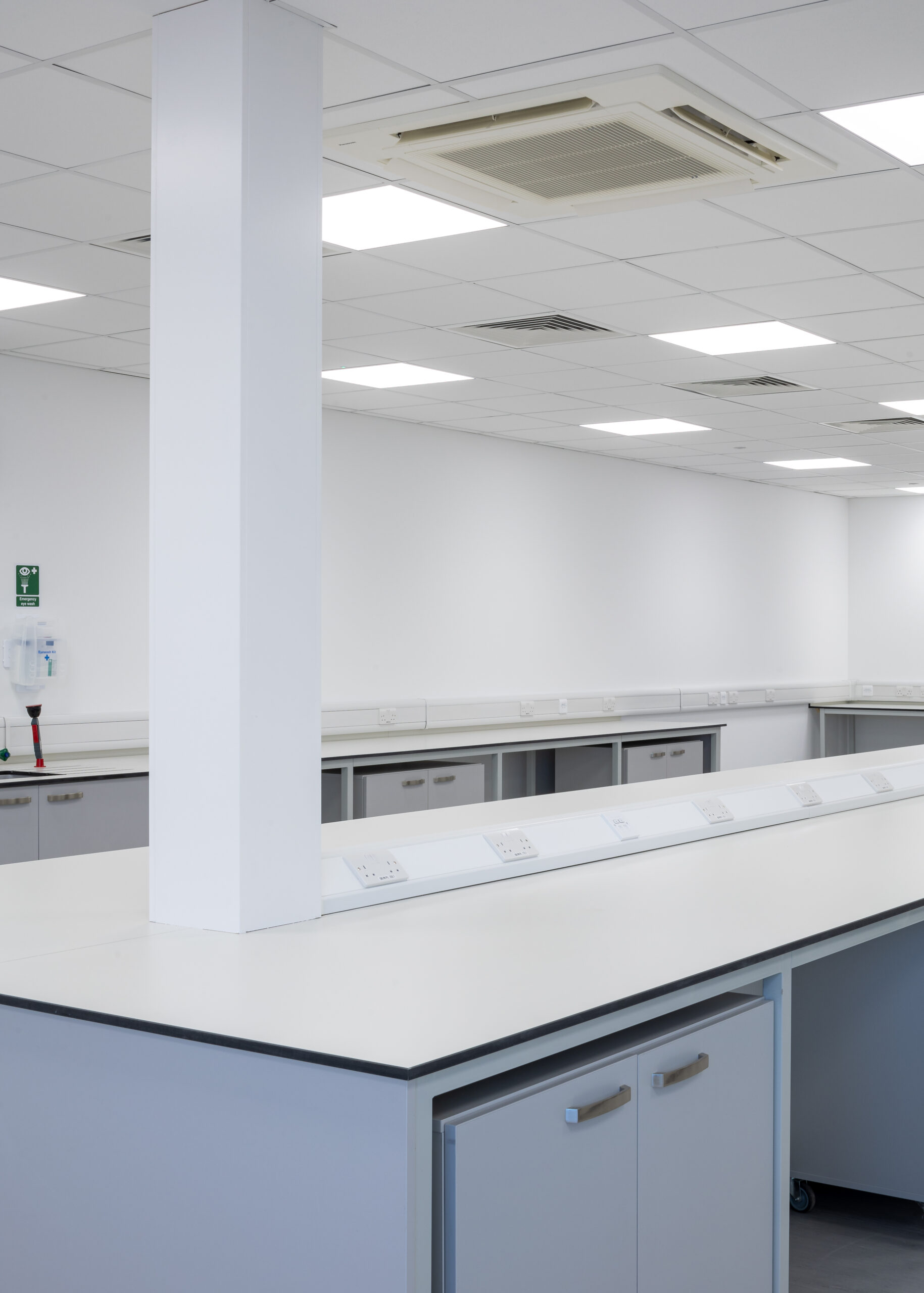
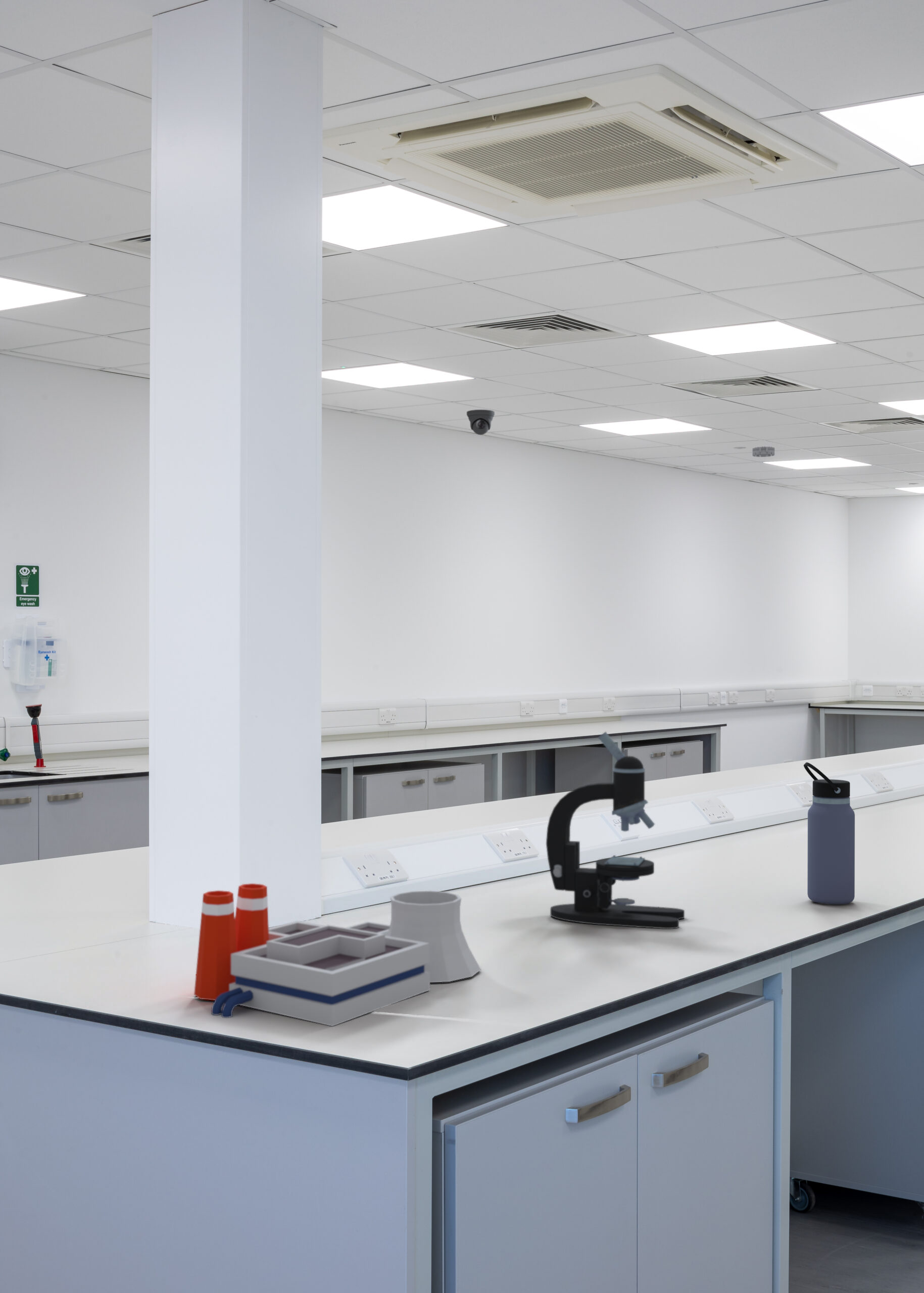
+ security camera [466,409,495,435]
+ water bottle [803,762,855,905]
+ laboratory equipment [193,883,481,1027]
+ microscope [546,731,685,929]
+ smoke detector [752,446,775,458]
